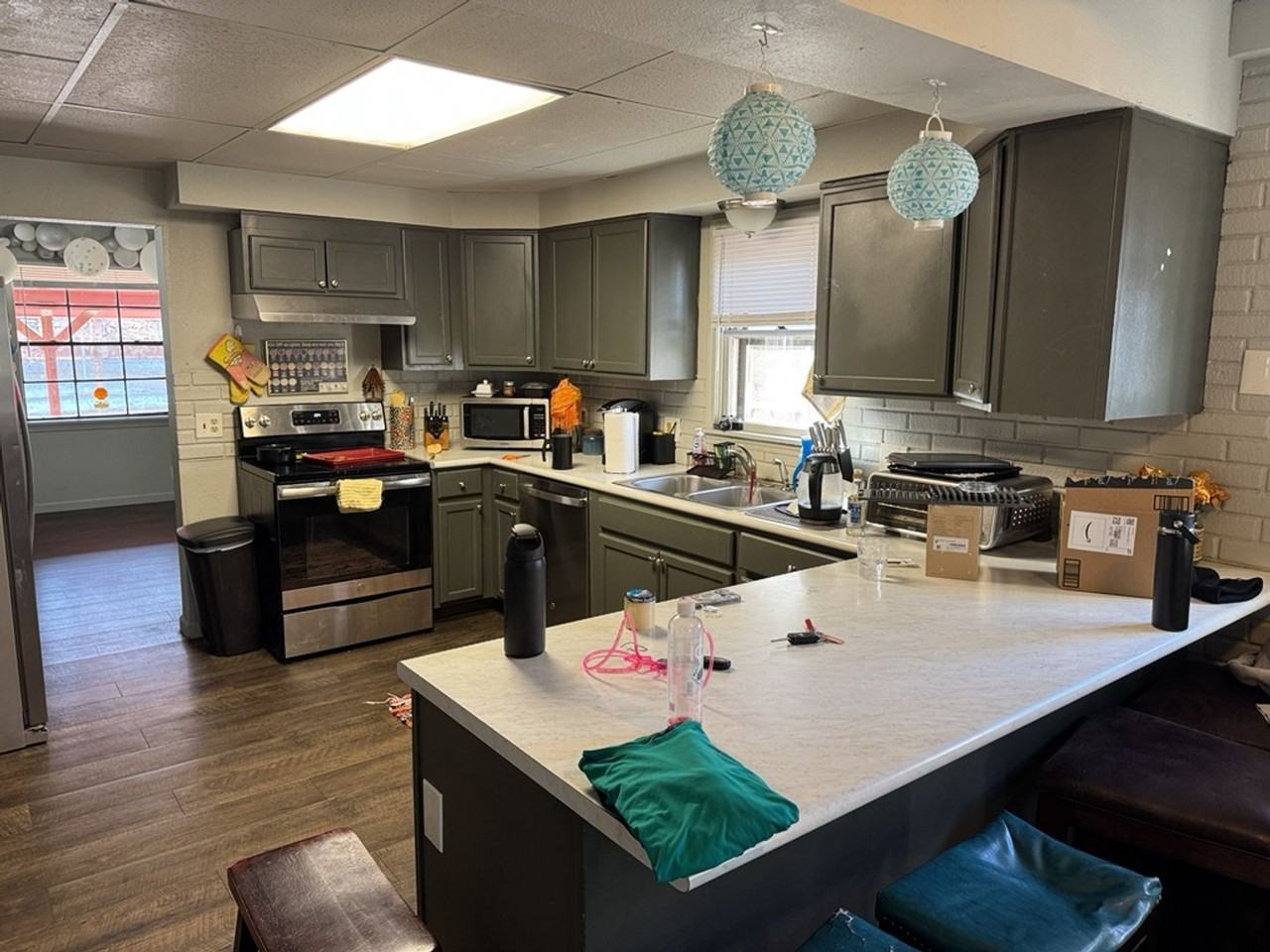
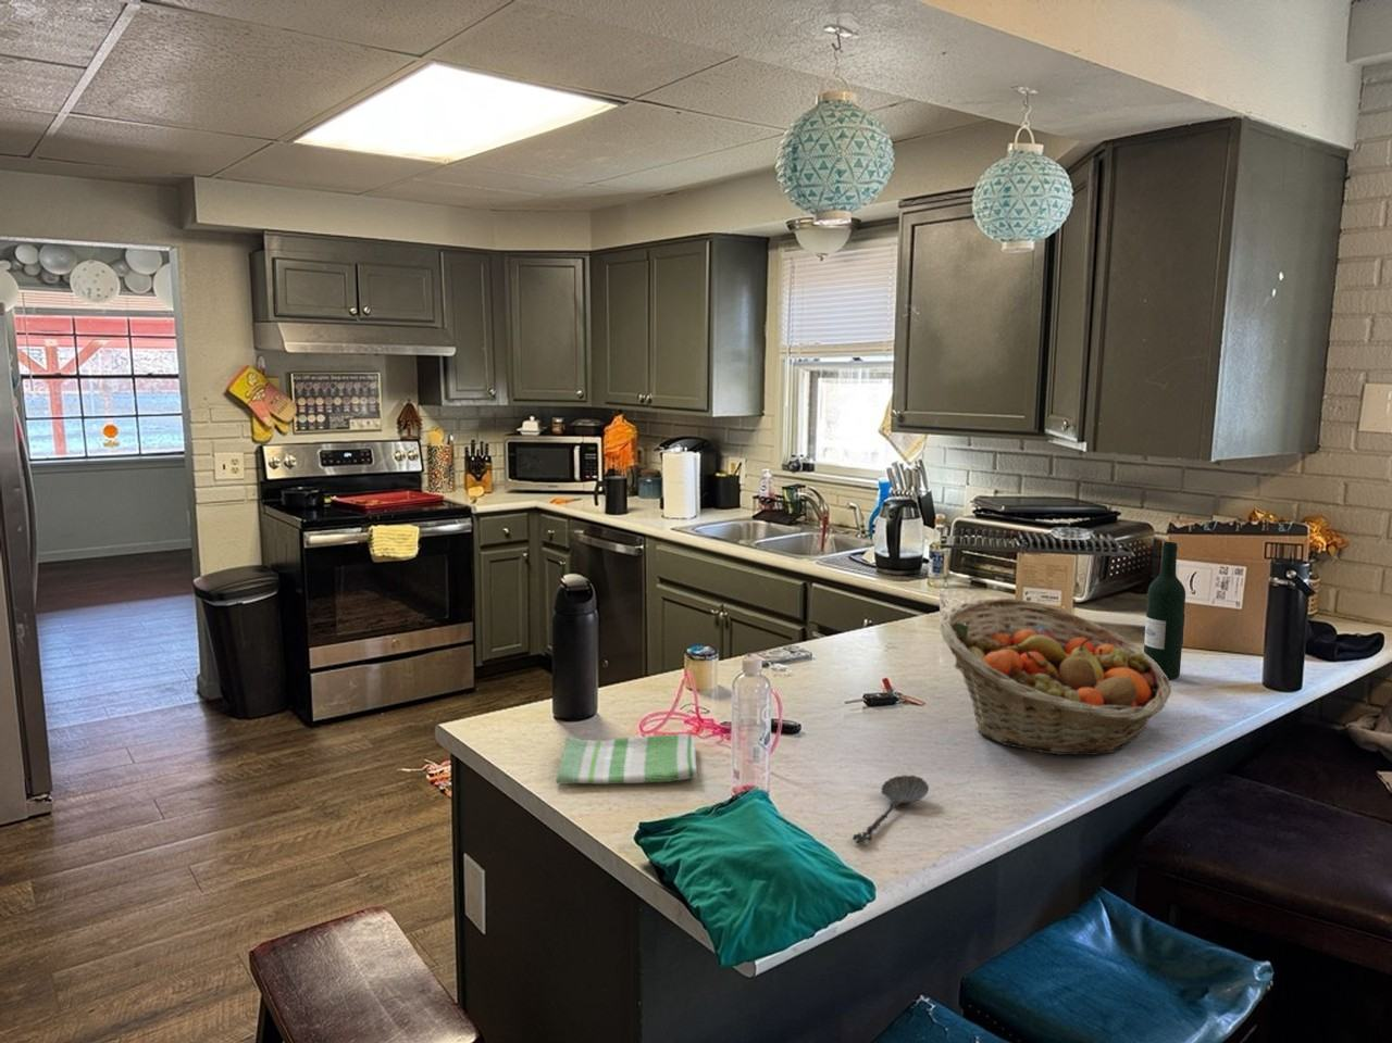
+ wine bottle [1143,541,1186,680]
+ fruit basket [938,596,1173,756]
+ spoon [852,773,929,845]
+ dish towel [556,733,699,786]
